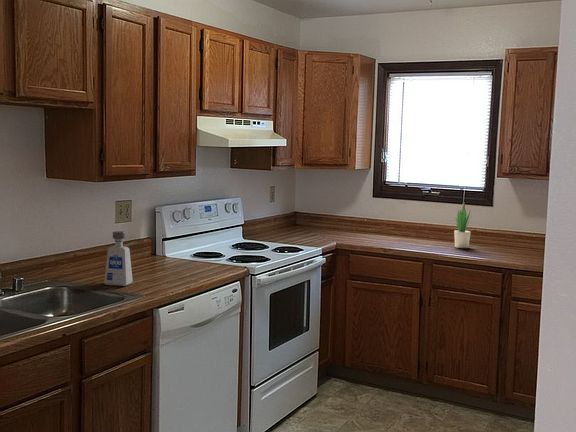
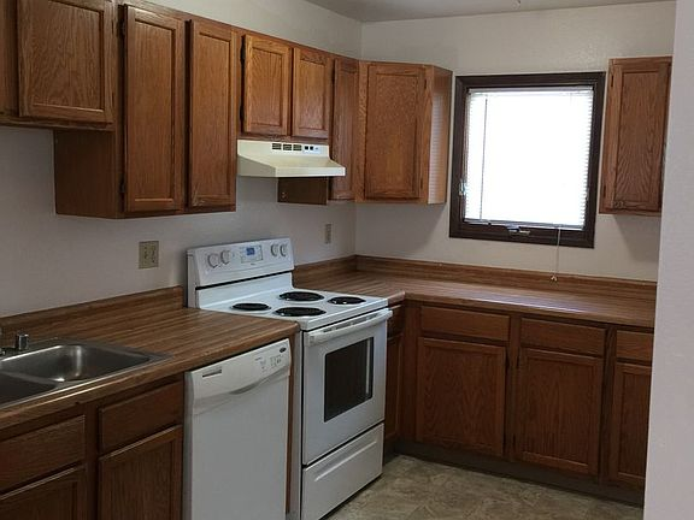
- potted plant [453,202,473,249]
- soap dispenser [103,230,134,287]
